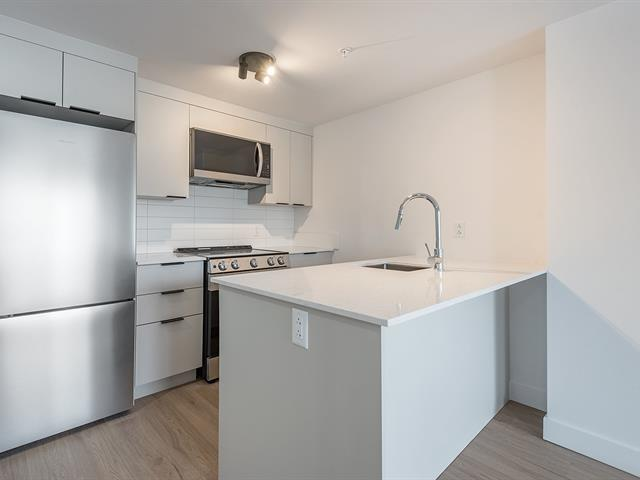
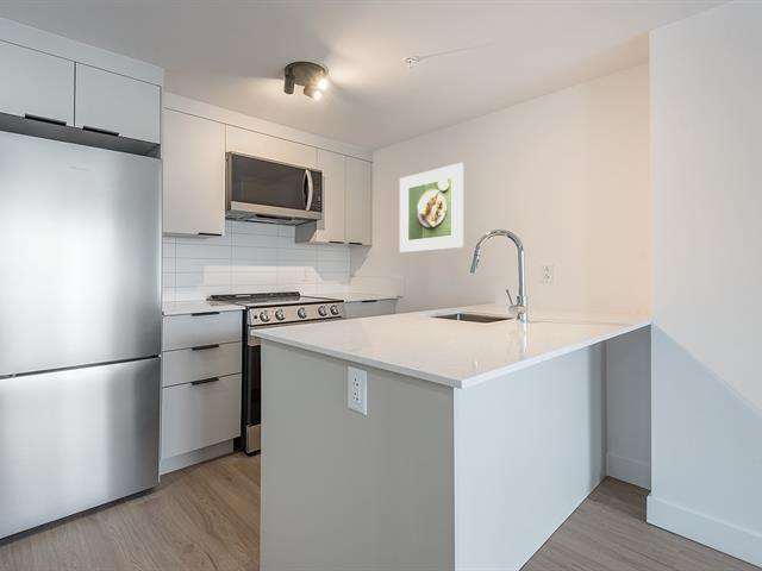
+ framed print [399,162,464,253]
